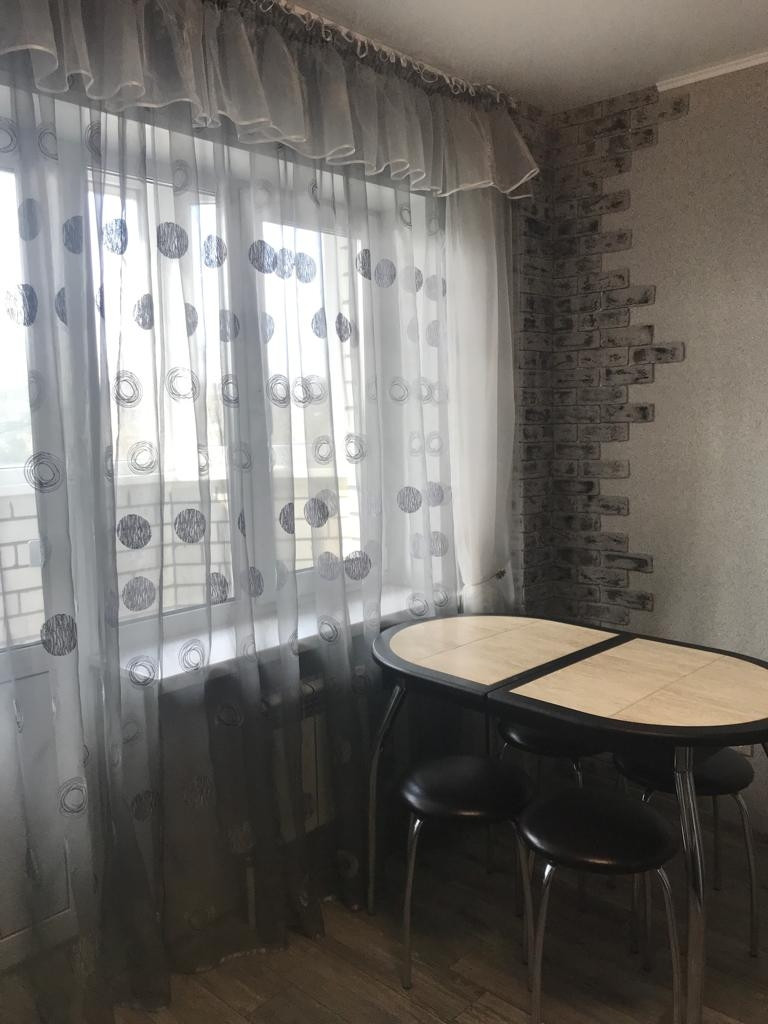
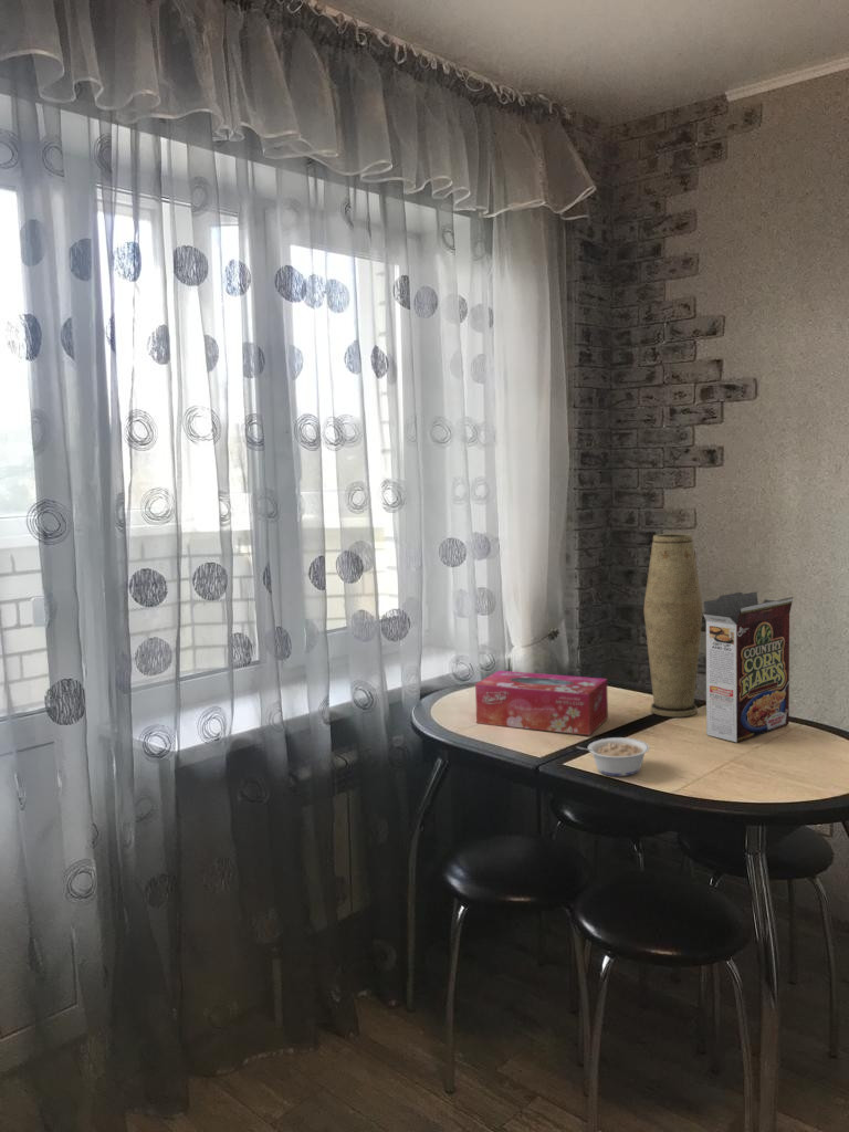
+ vase [643,533,704,717]
+ tissue box [474,670,609,736]
+ legume [575,736,651,777]
+ cereal box [702,590,794,744]
